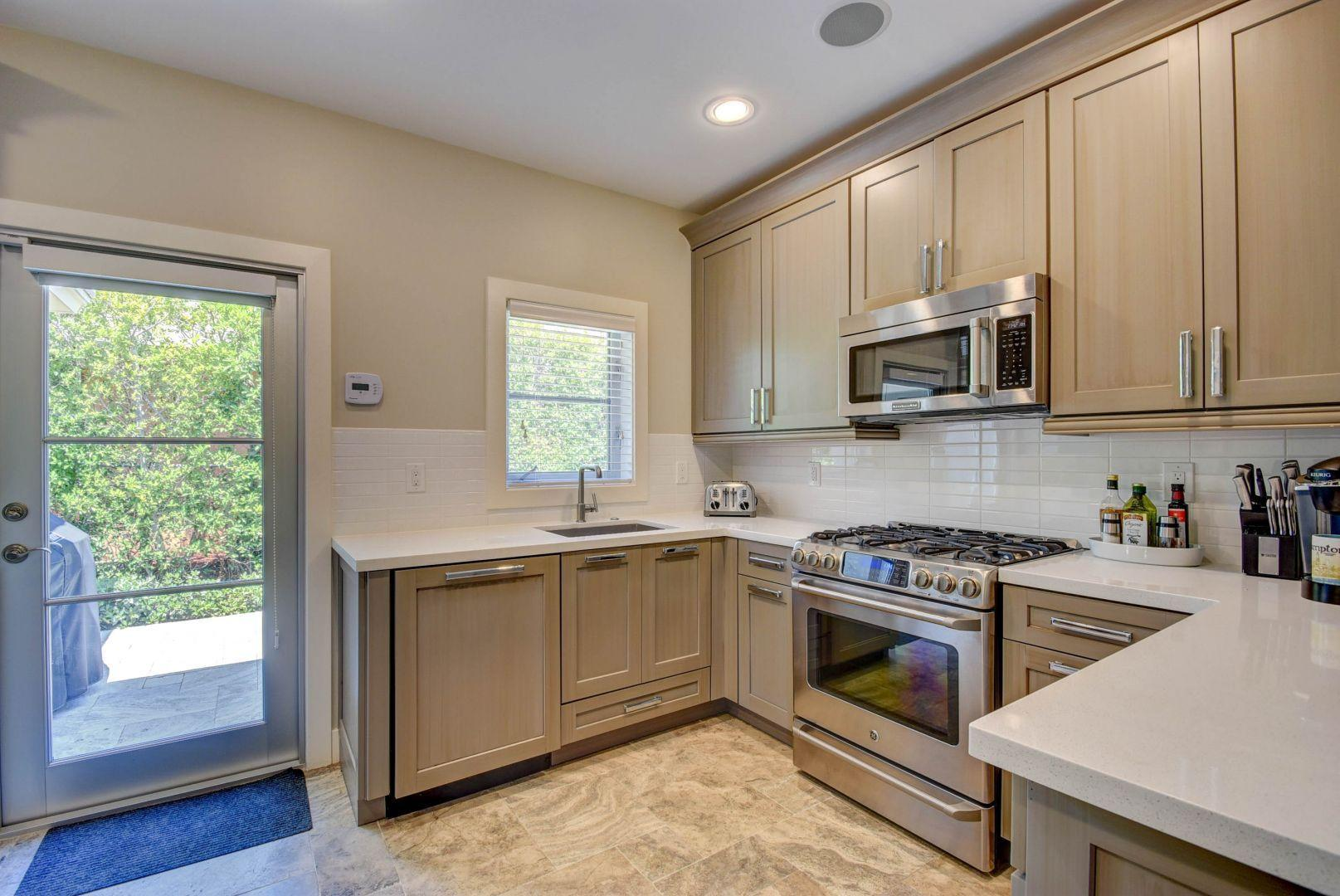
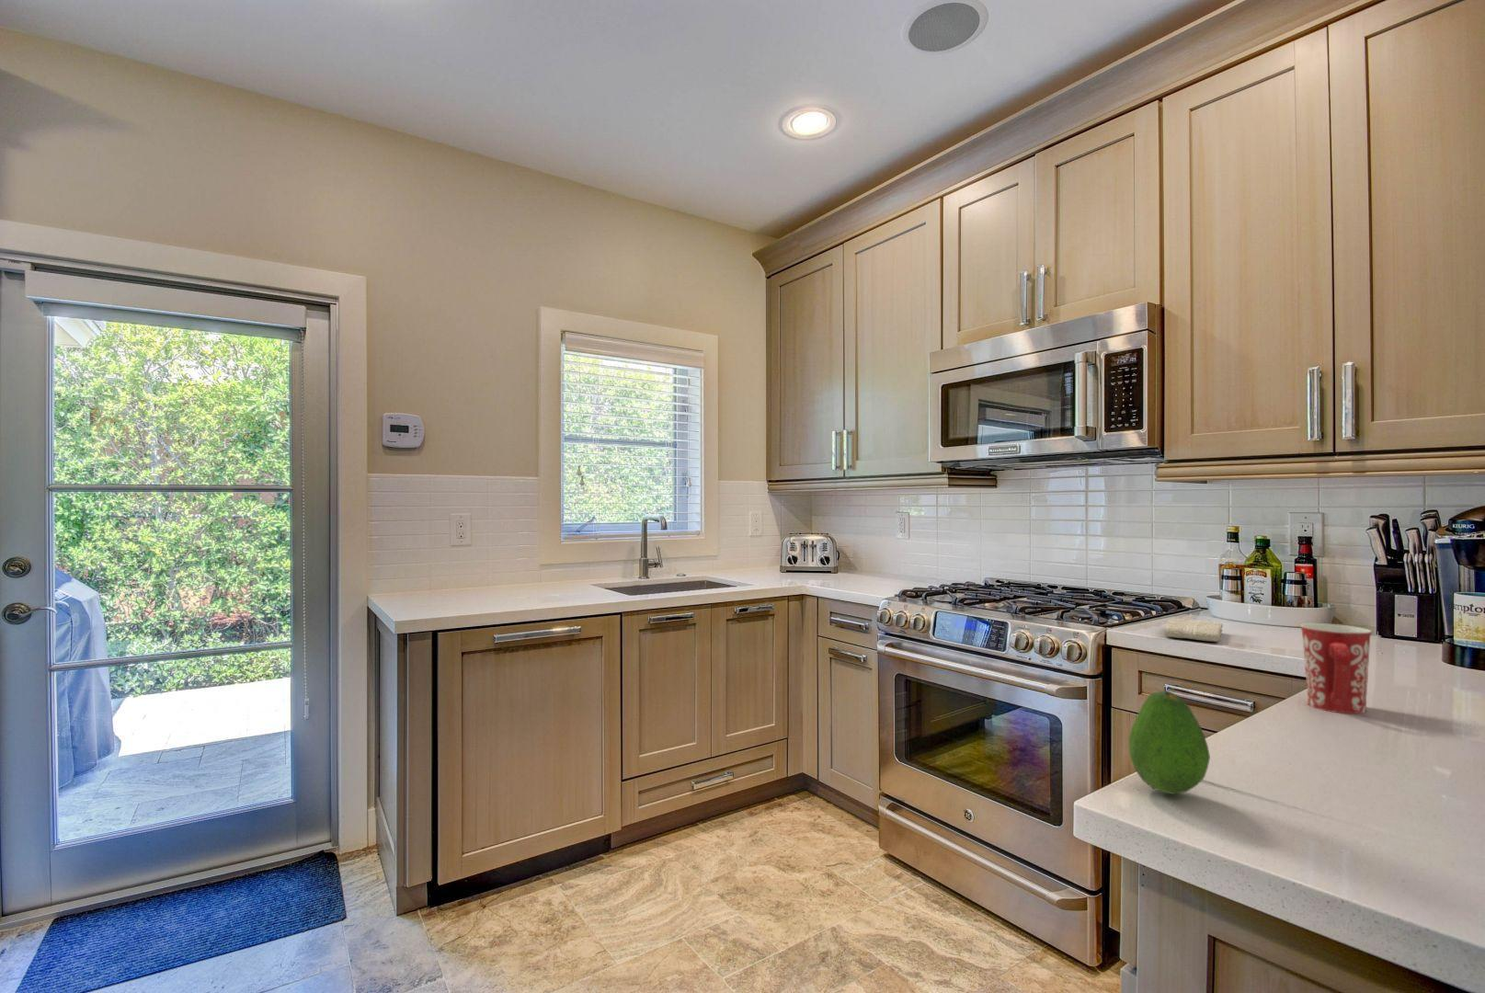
+ fruit [1127,689,1211,796]
+ washcloth [1164,618,1223,643]
+ mug [1299,623,1373,715]
